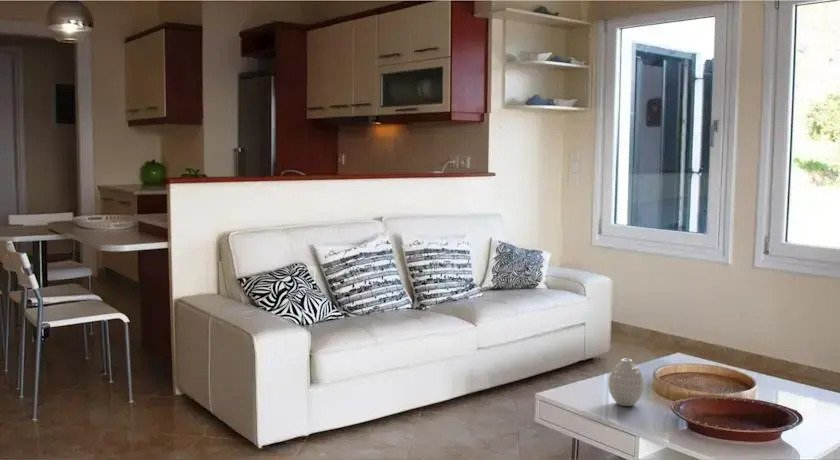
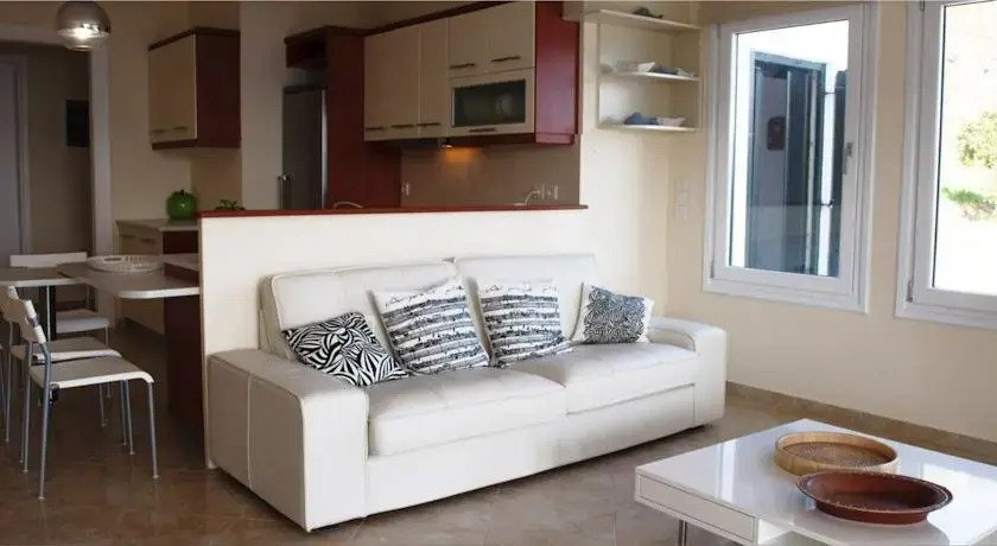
- vase [607,358,645,407]
